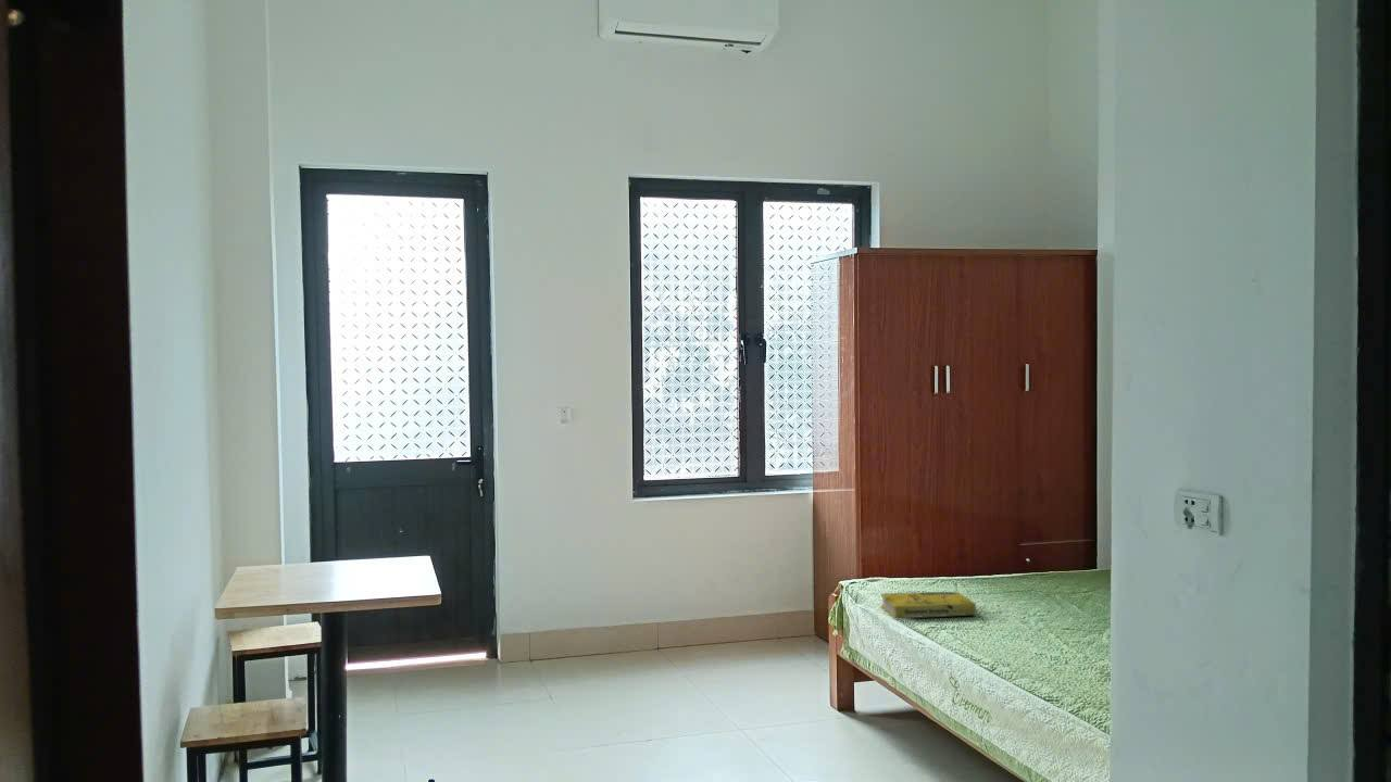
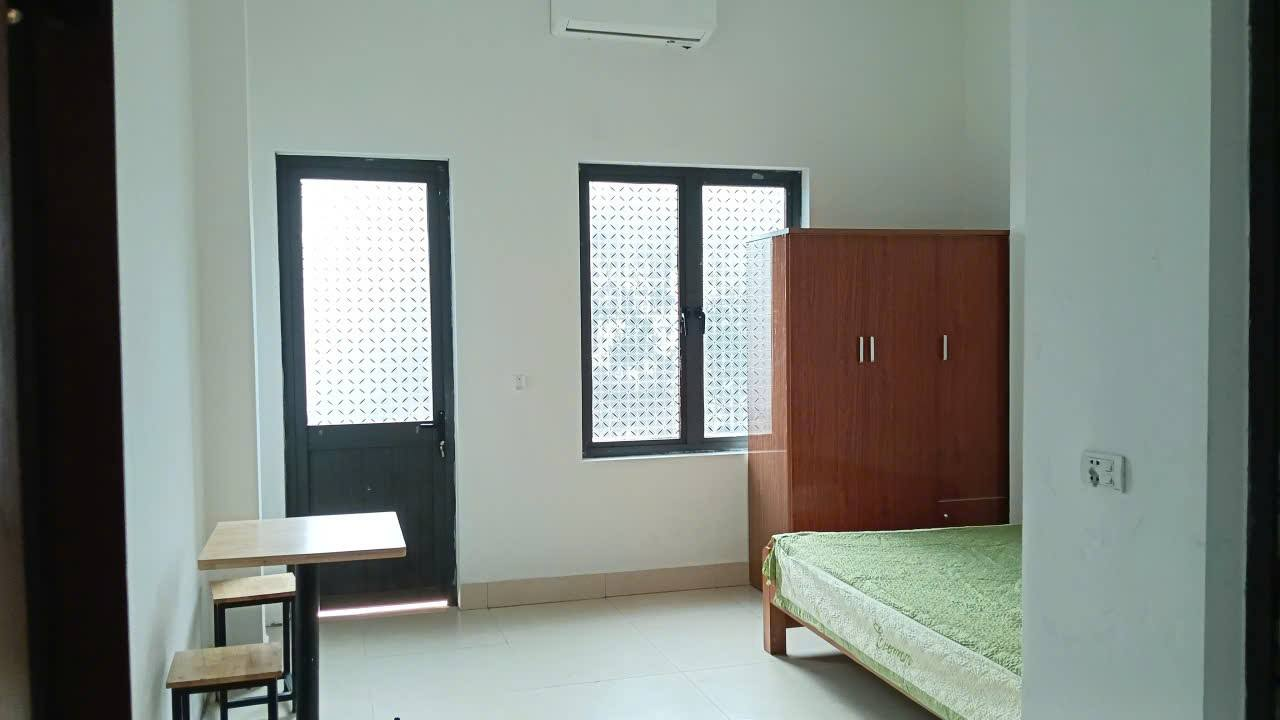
- book [879,591,978,620]
